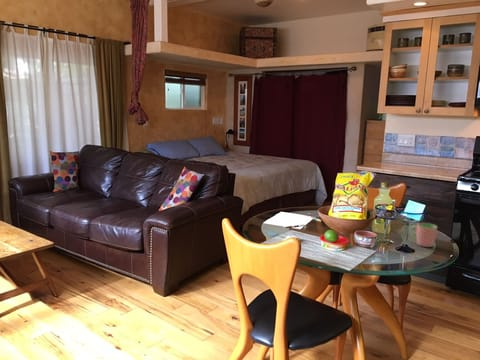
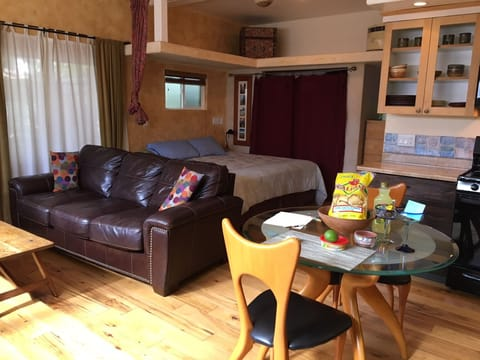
- cup [409,222,438,248]
